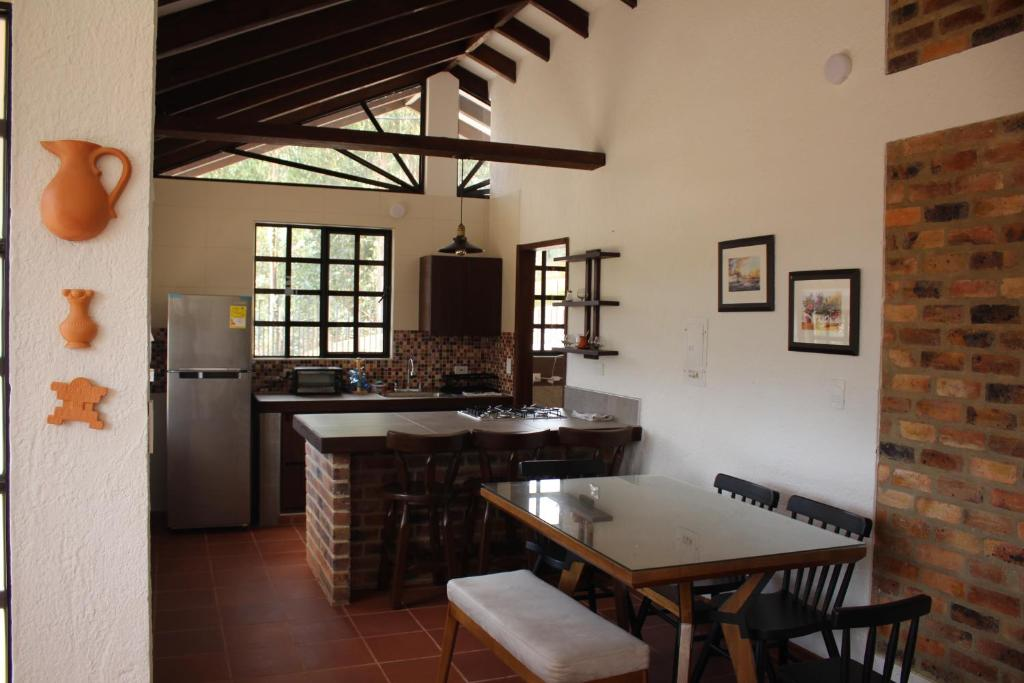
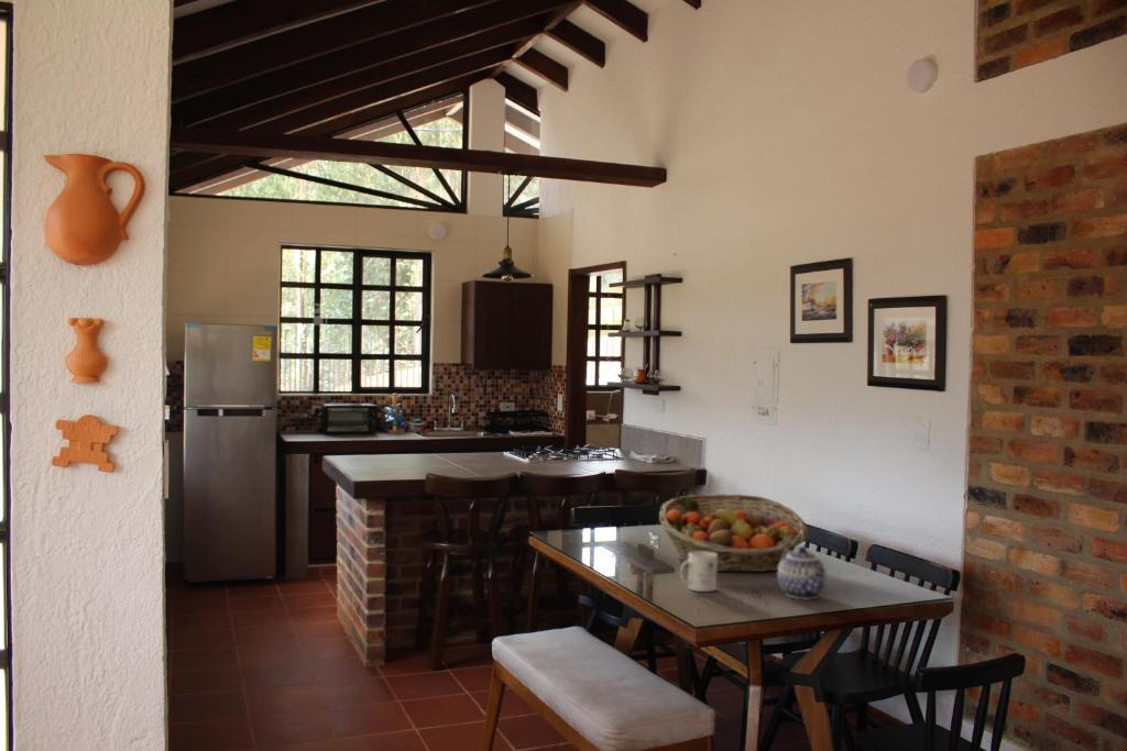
+ teapot [777,545,829,600]
+ mug [679,552,718,593]
+ fruit basket [658,493,809,573]
